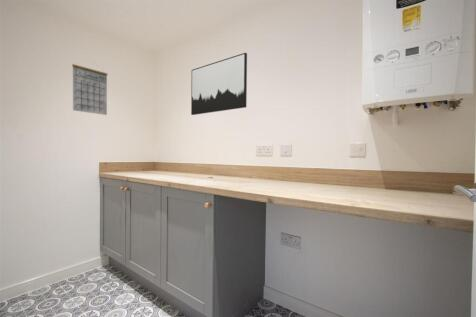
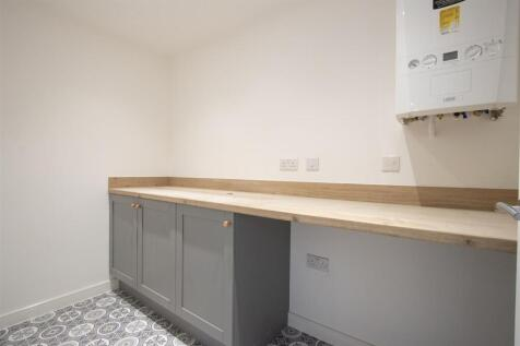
- calendar [71,62,109,116]
- wall art [190,52,248,116]
